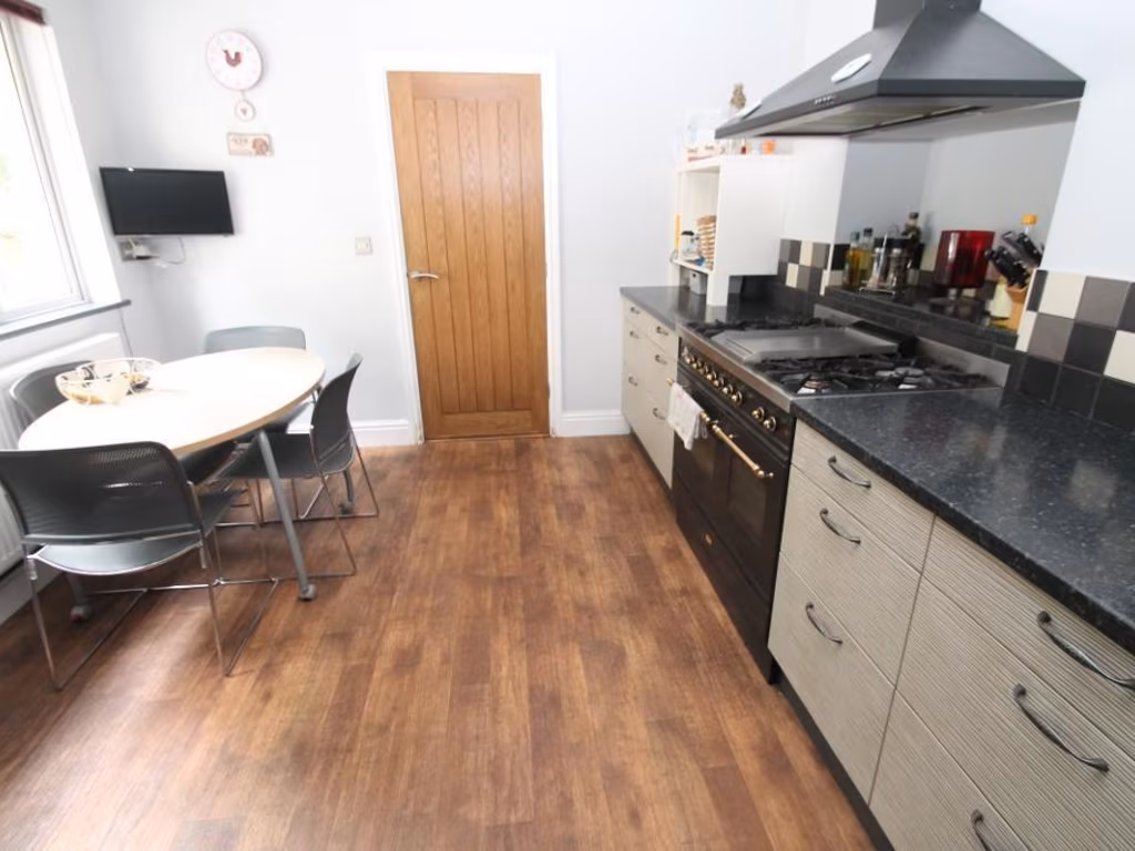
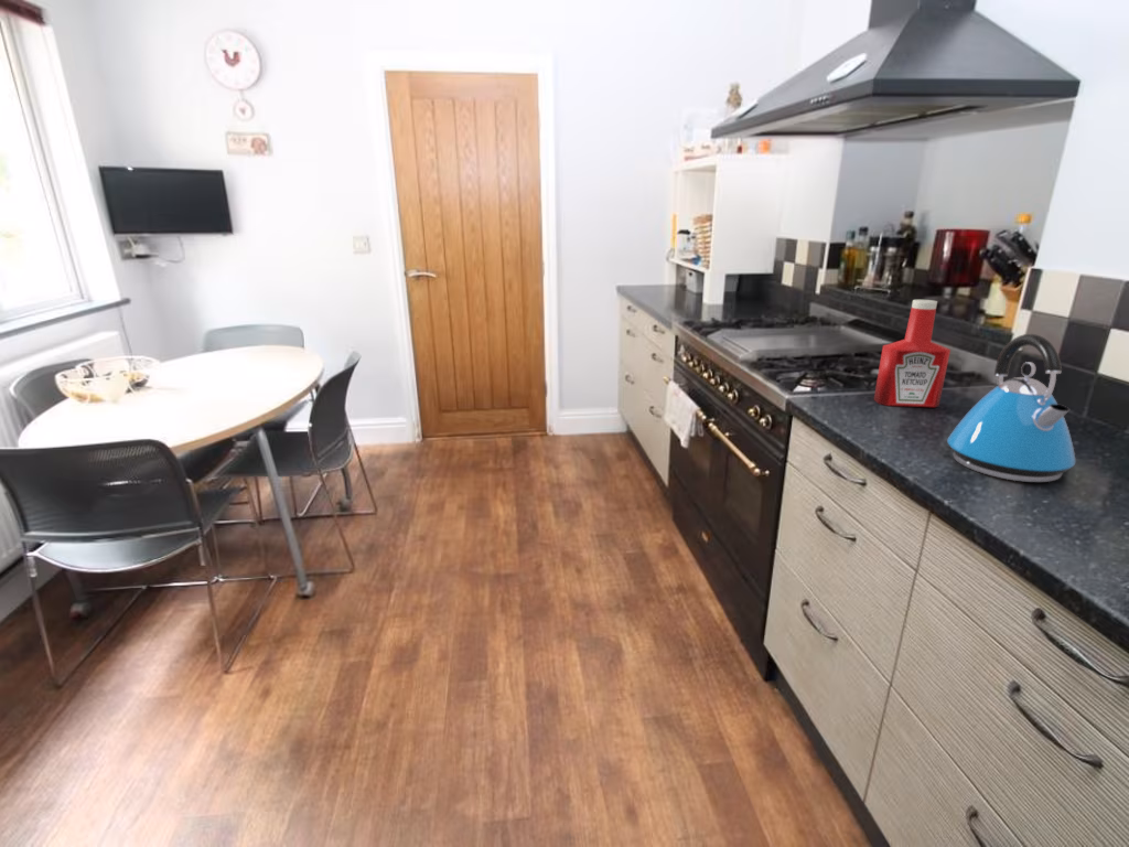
+ soap bottle [873,299,951,408]
+ kettle [946,333,1076,483]
